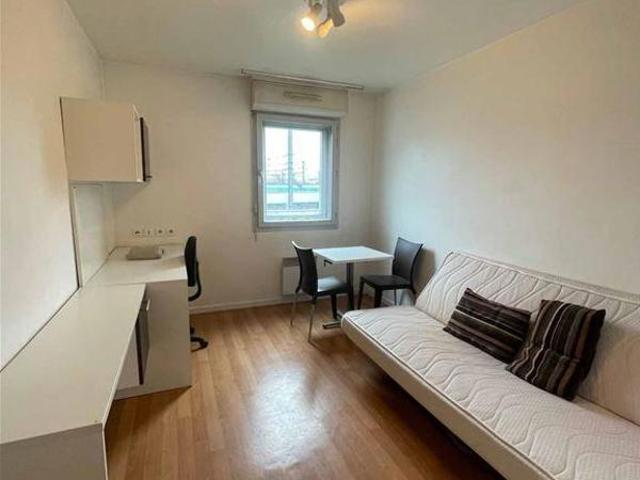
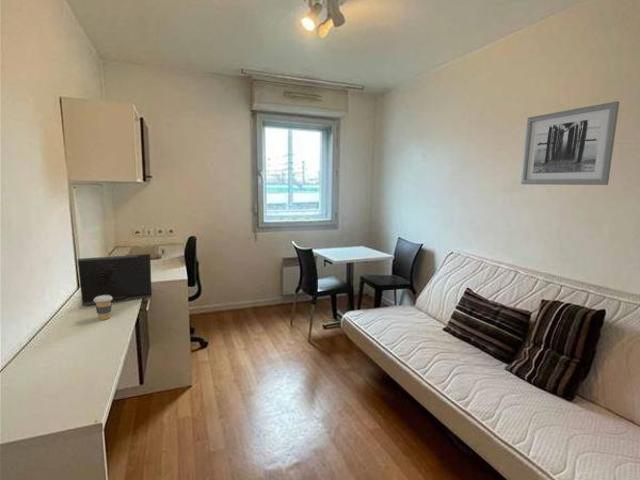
+ wall art [520,100,620,186]
+ coffee cup [94,295,113,321]
+ laptop [77,253,153,307]
